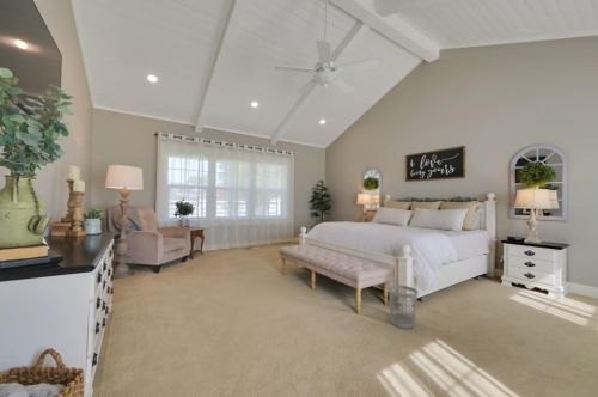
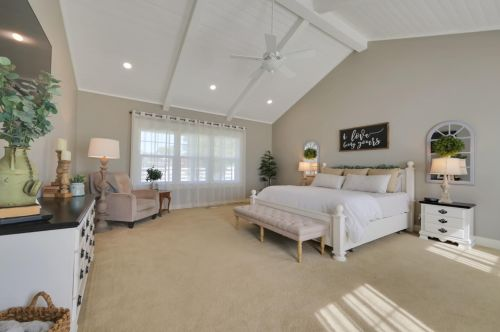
- wastebasket [388,283,419,330]
